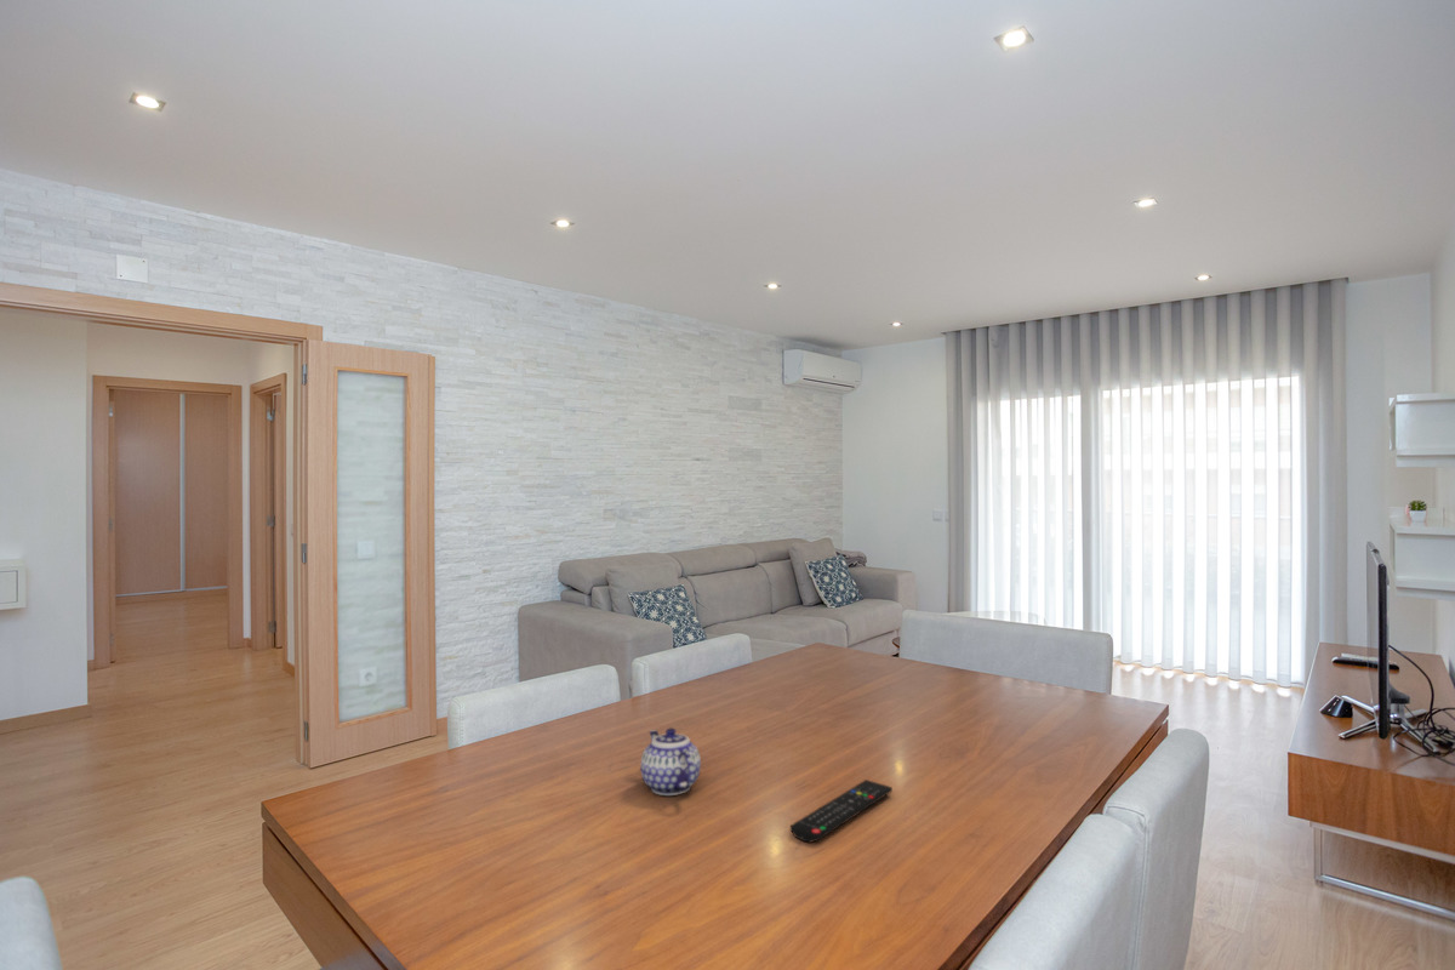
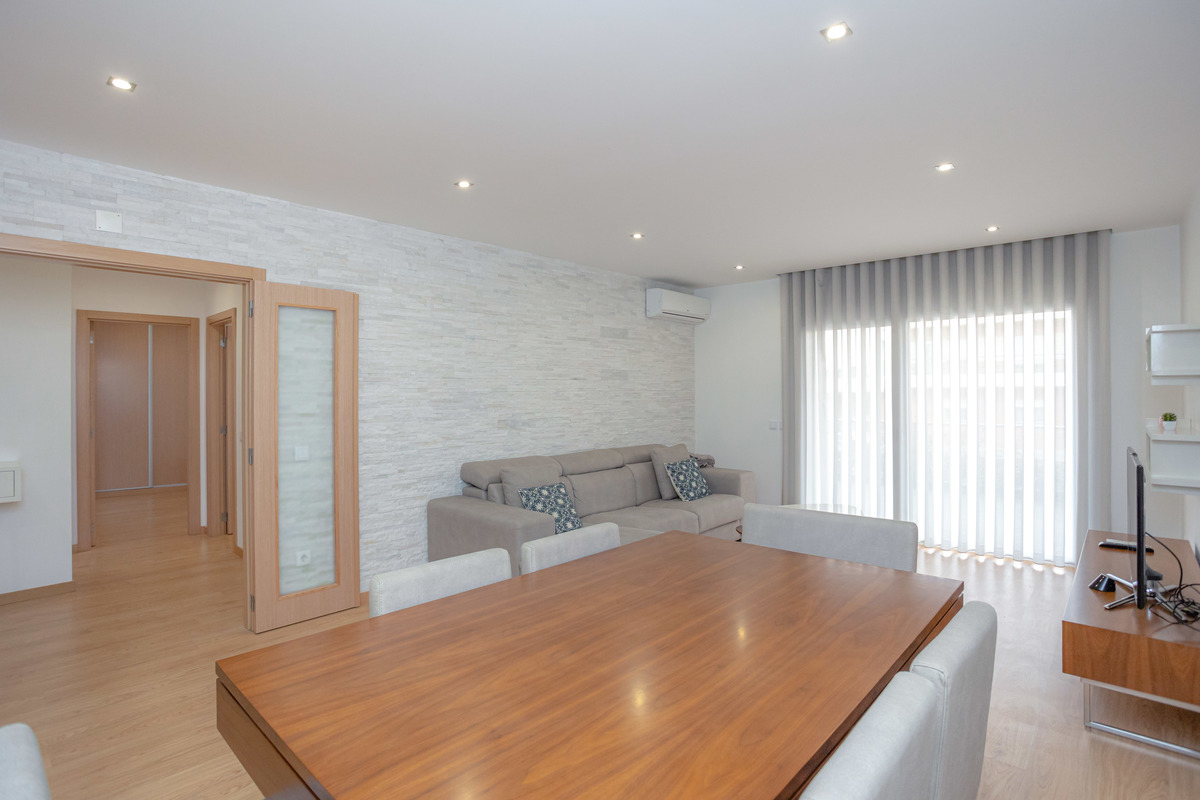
- teapot [639,726,702,797]
- remote control [789,778,894,844]
